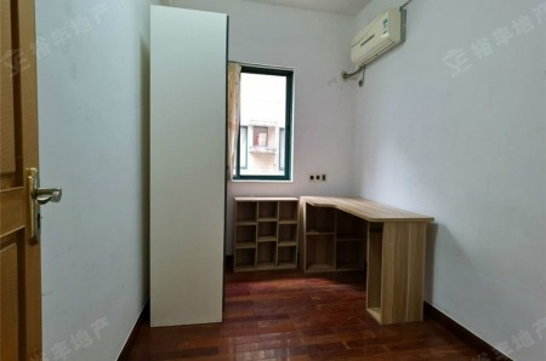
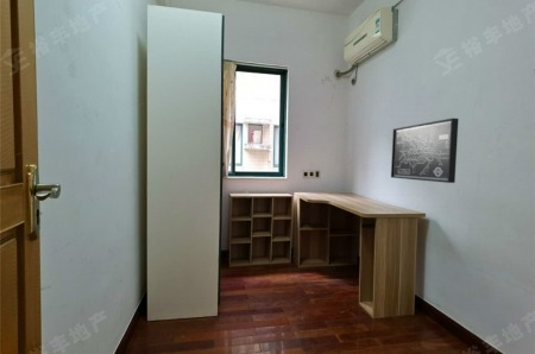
+ wall art [390,118,460,184]
